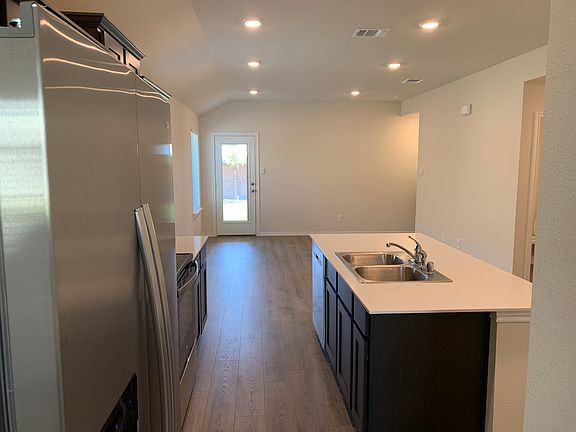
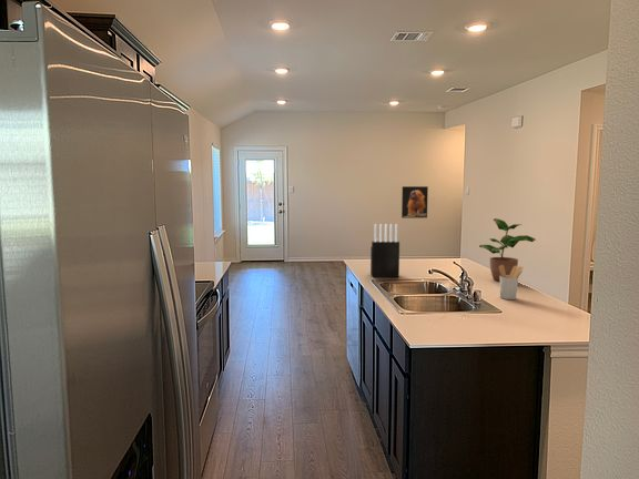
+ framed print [400,185,429,220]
+ potted plant [478,217,537,283]
+ utensil holder [499,265,525,300]
+ knife block [369,223,400,278]
